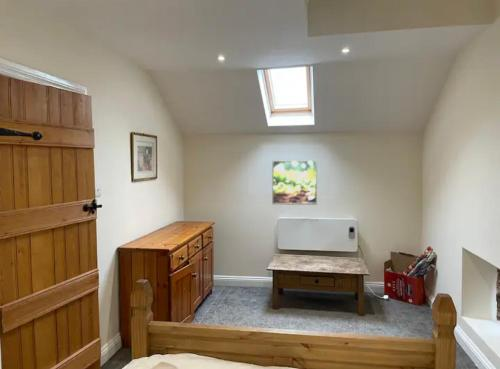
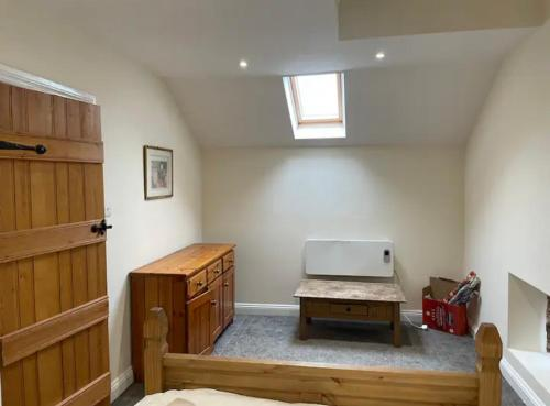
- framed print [271,159,318,206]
